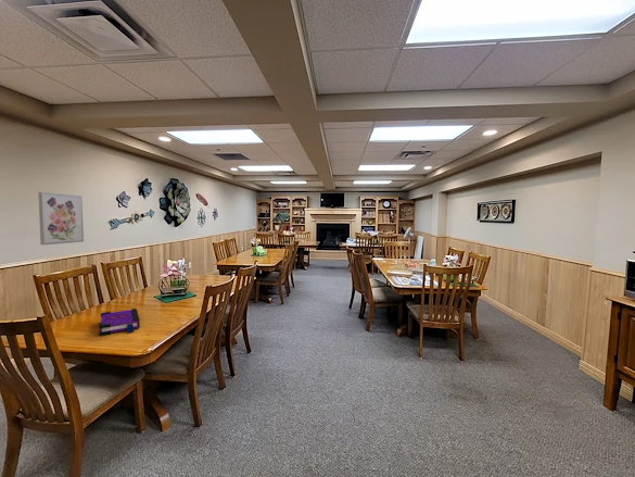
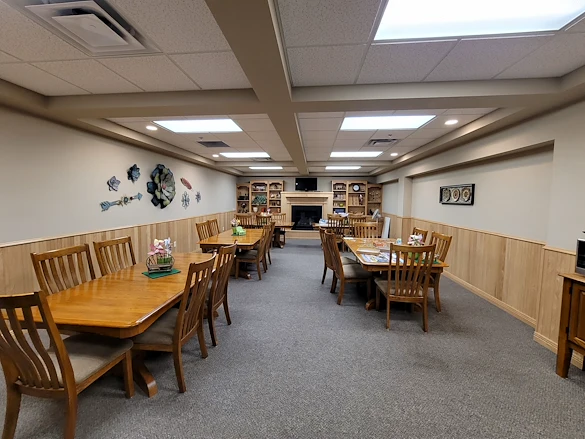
- board game [98,307,141,337]
- wall art [38,191,85,246]
